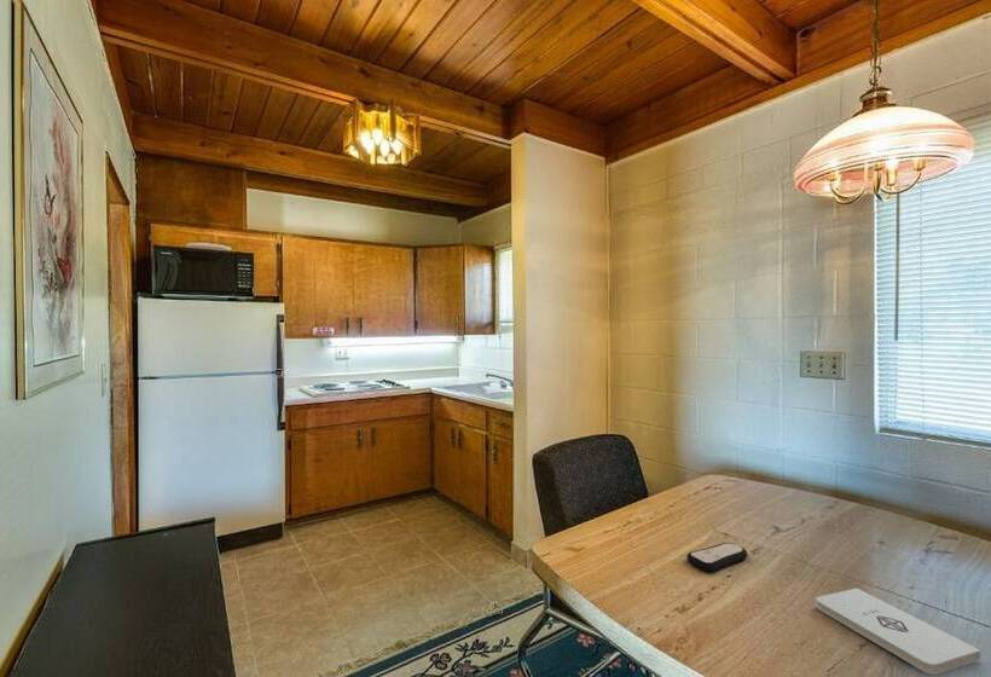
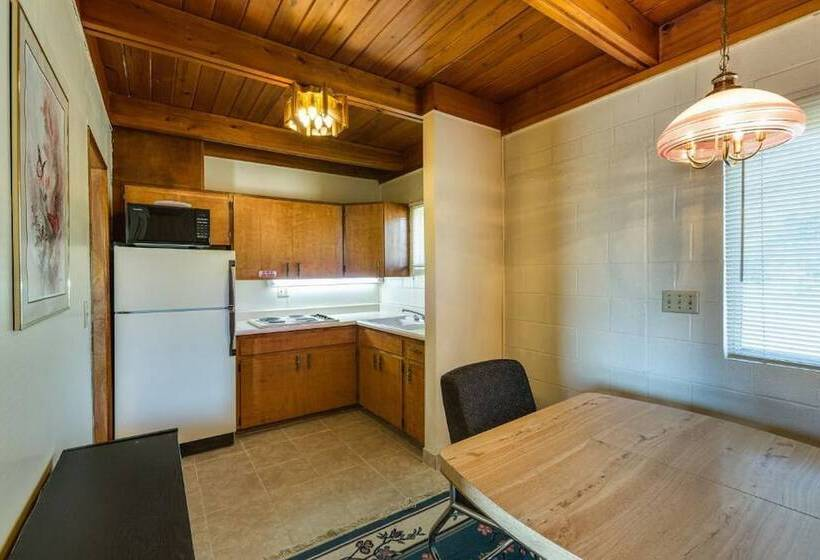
- notepad [815,588,981,676]
- remote control [685,542,748,572]
